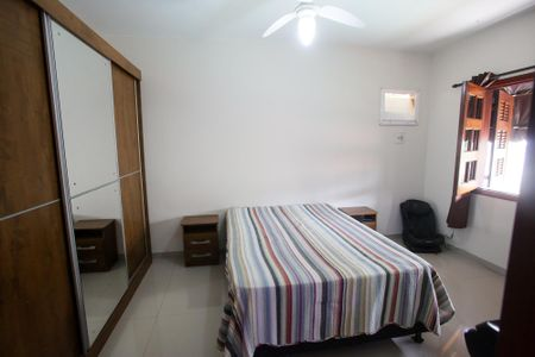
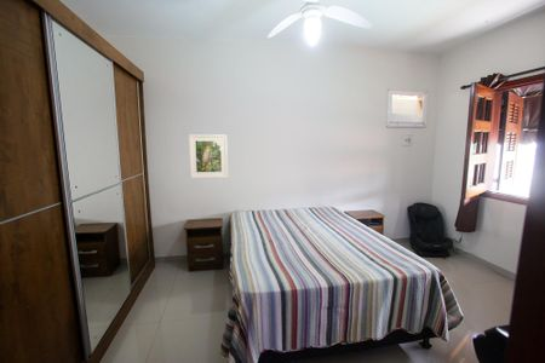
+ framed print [188,133,229,179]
